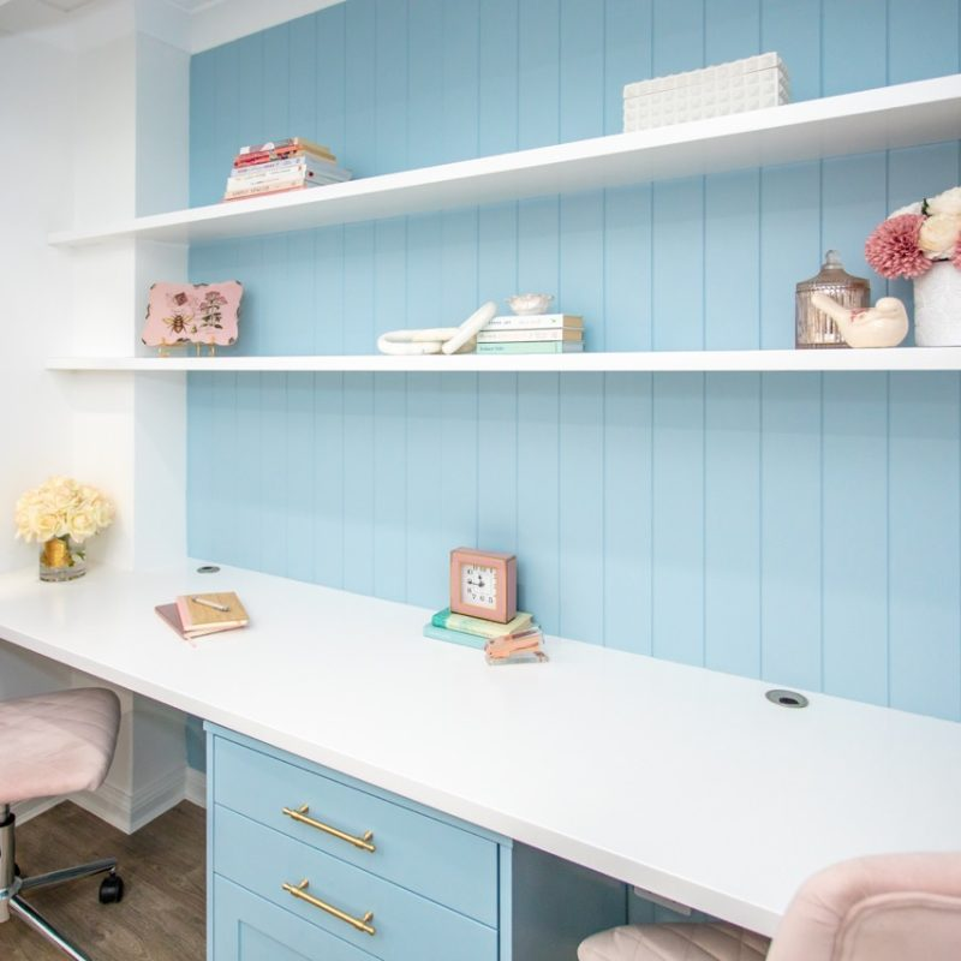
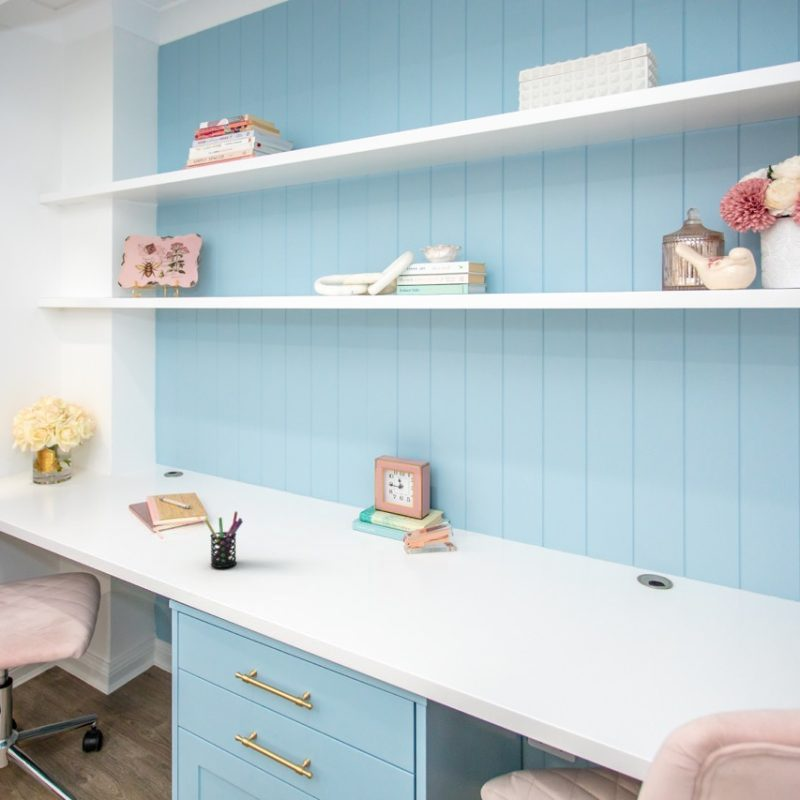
+ pen holder [204,510,244,569]
